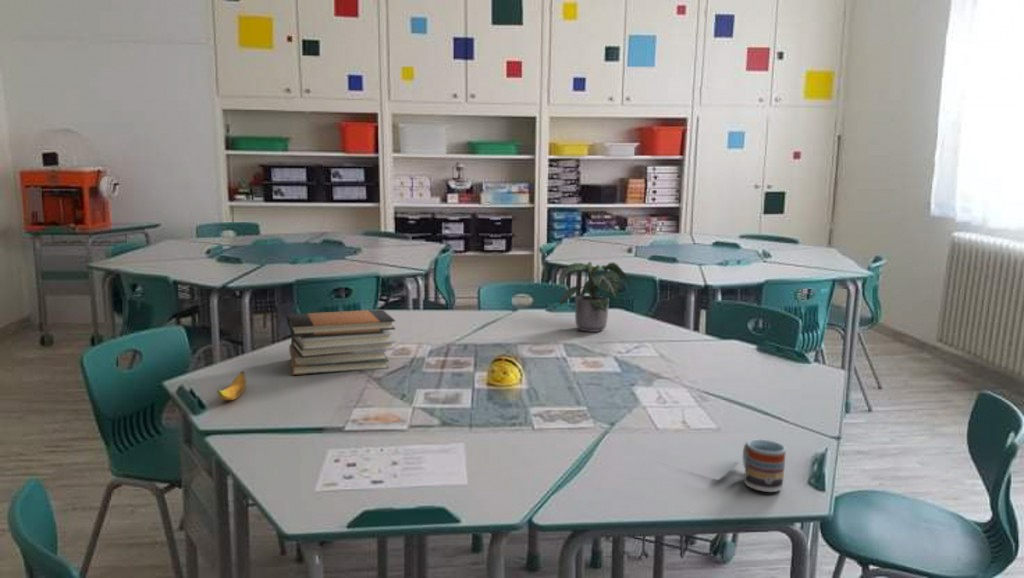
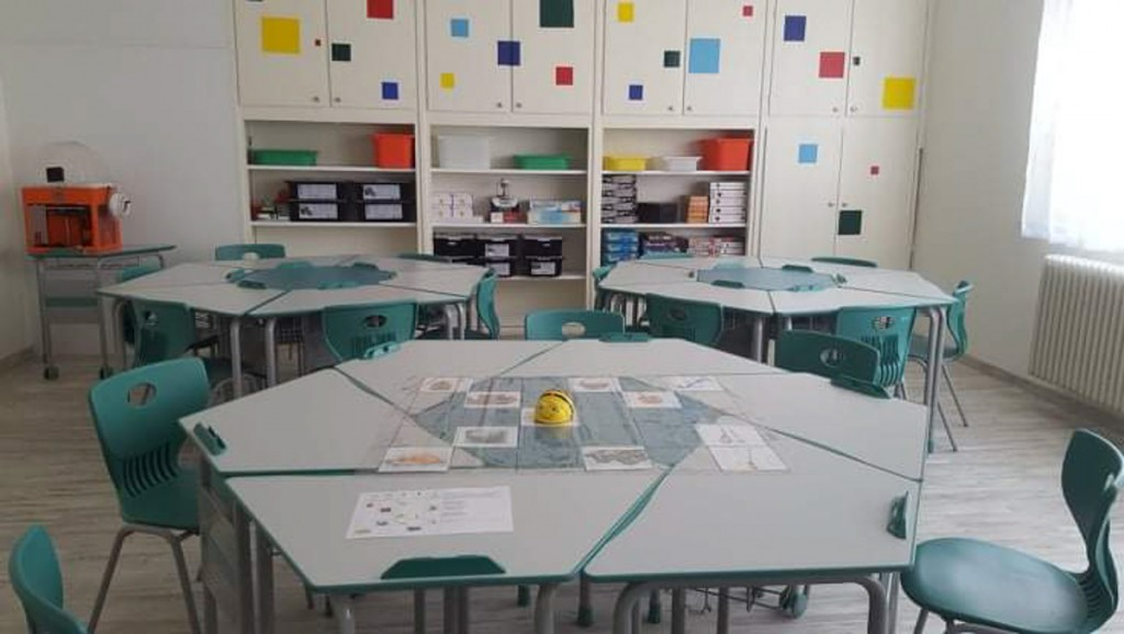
- potted plant [557,261,630,333]
- cup [742,438,787,493]
- banana [217,370,247,401]
- book stack [286,308,397,376]
